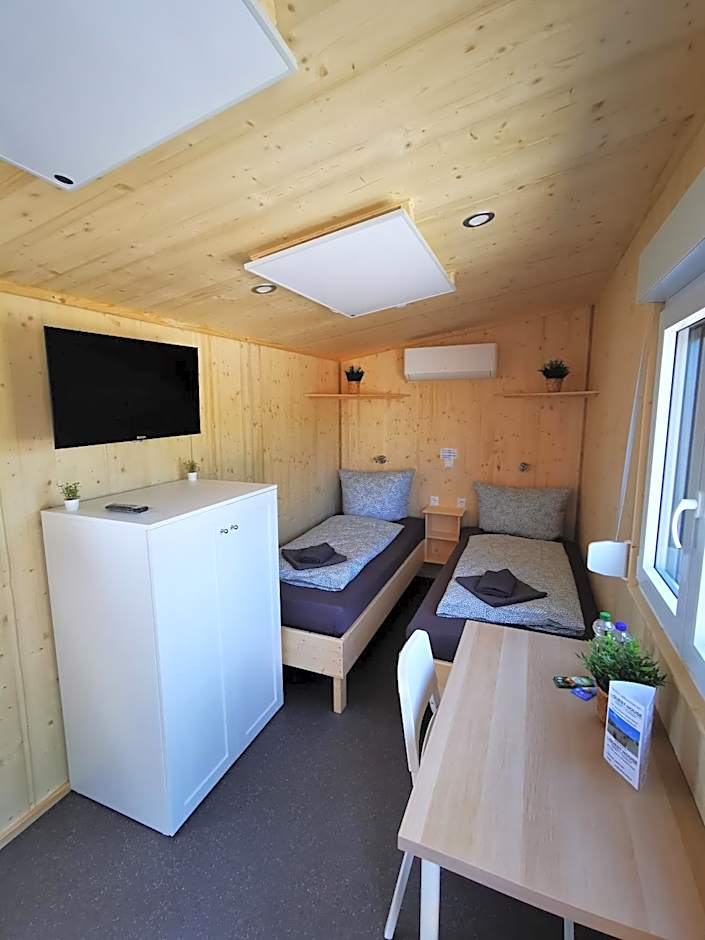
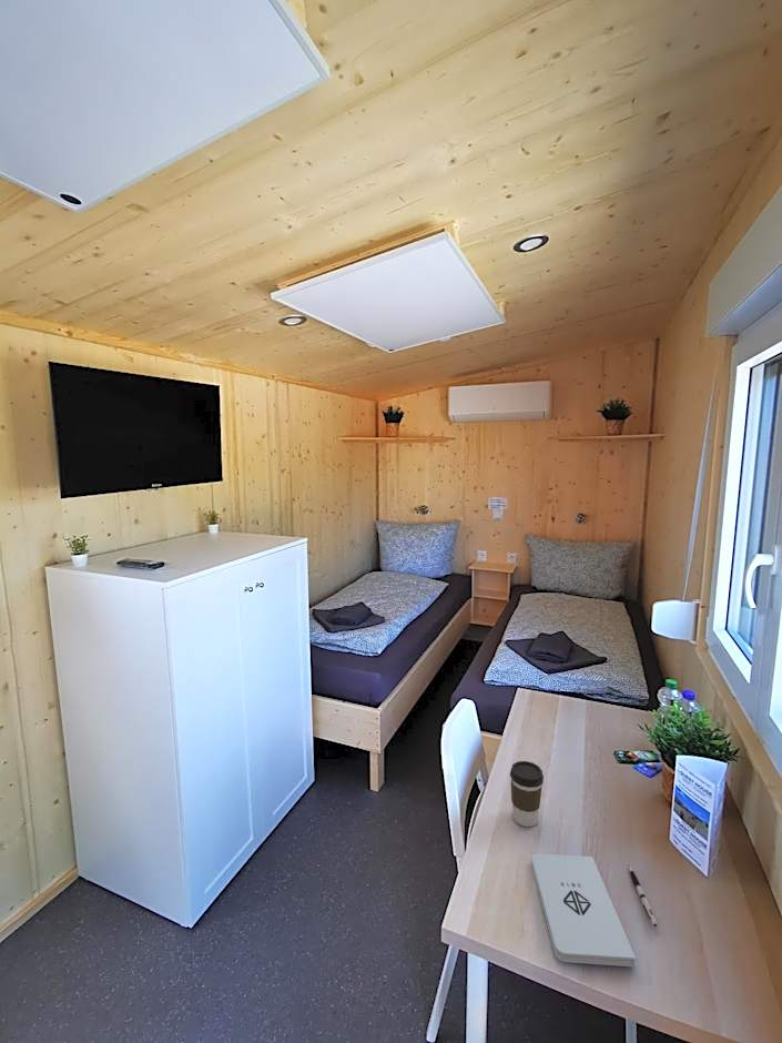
+ pen [628,864,659,928]
+ coffee cup [509,760,545,828]
+ notepad [530,852,637,968]
